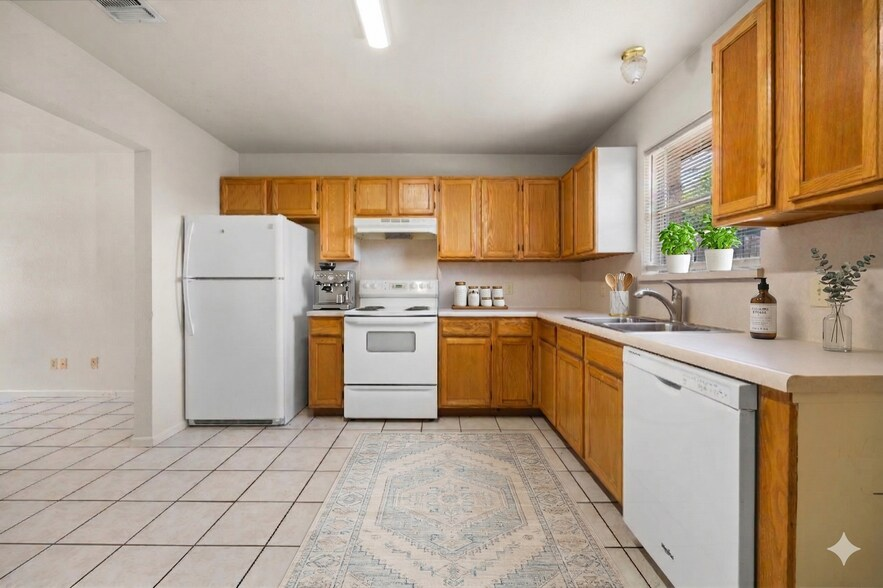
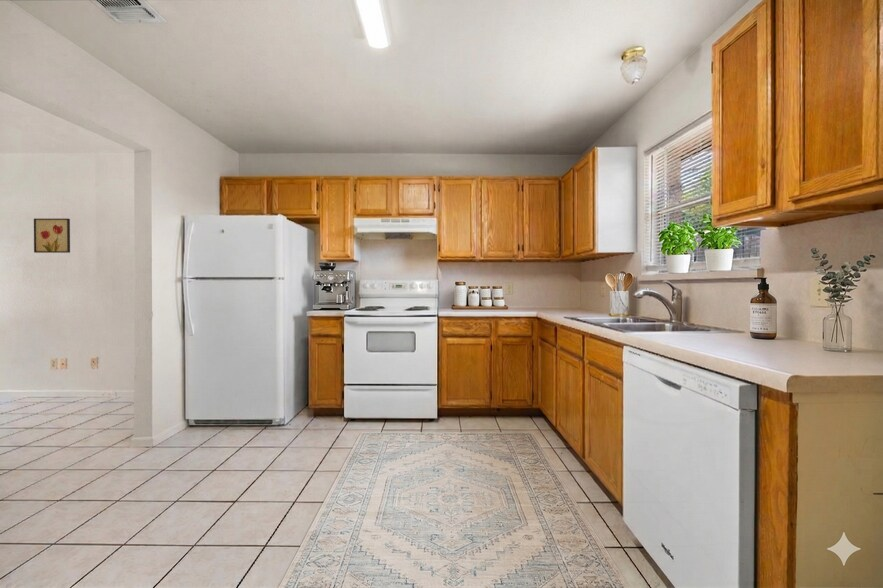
+ wall art [33,218,71,254]
